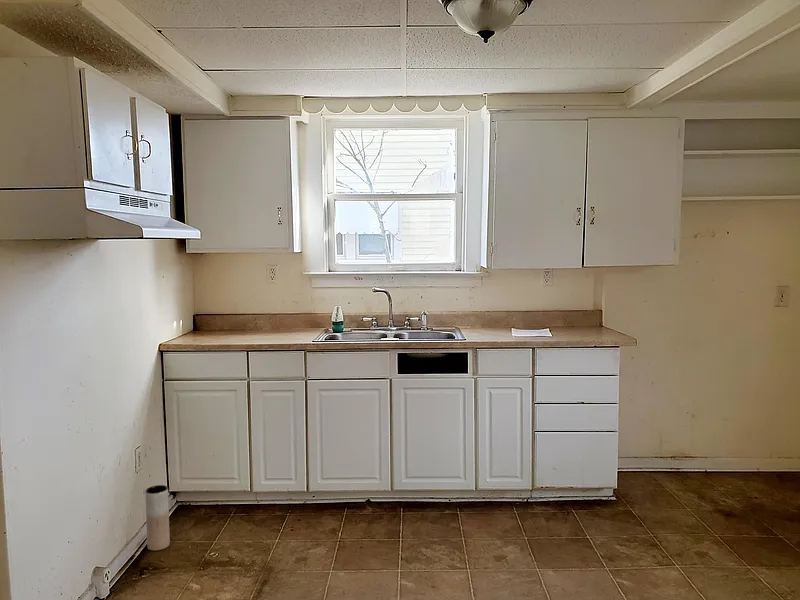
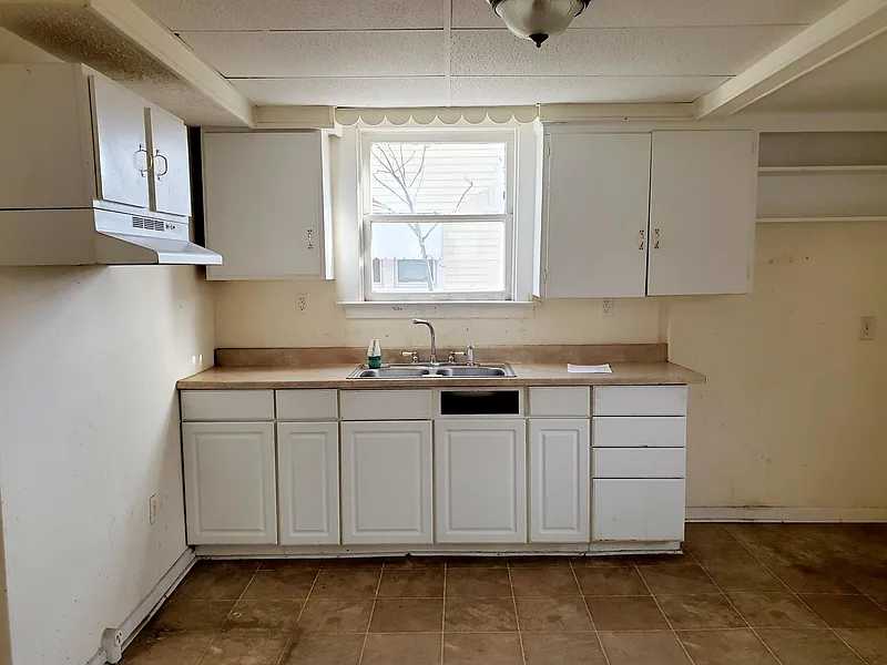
- vase [144,484,171,552]
